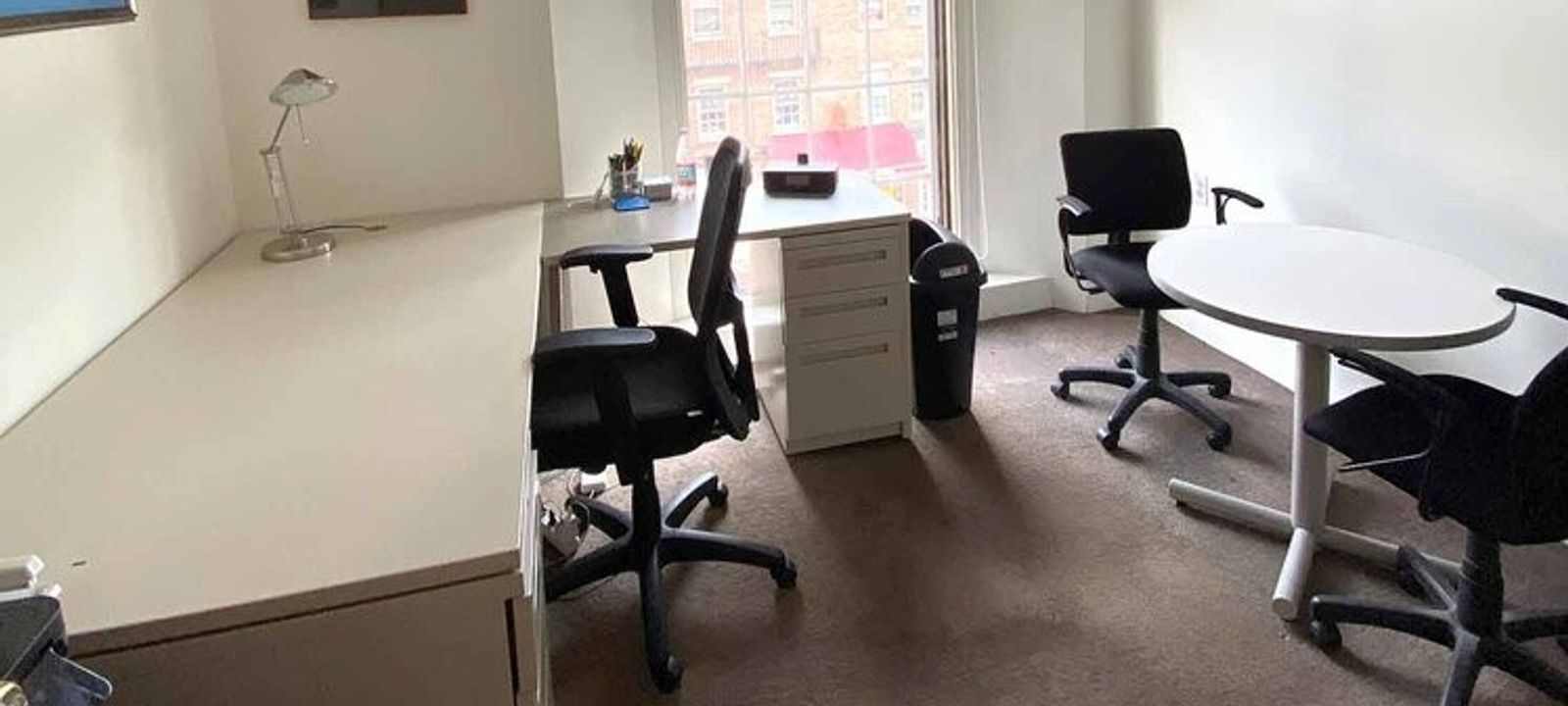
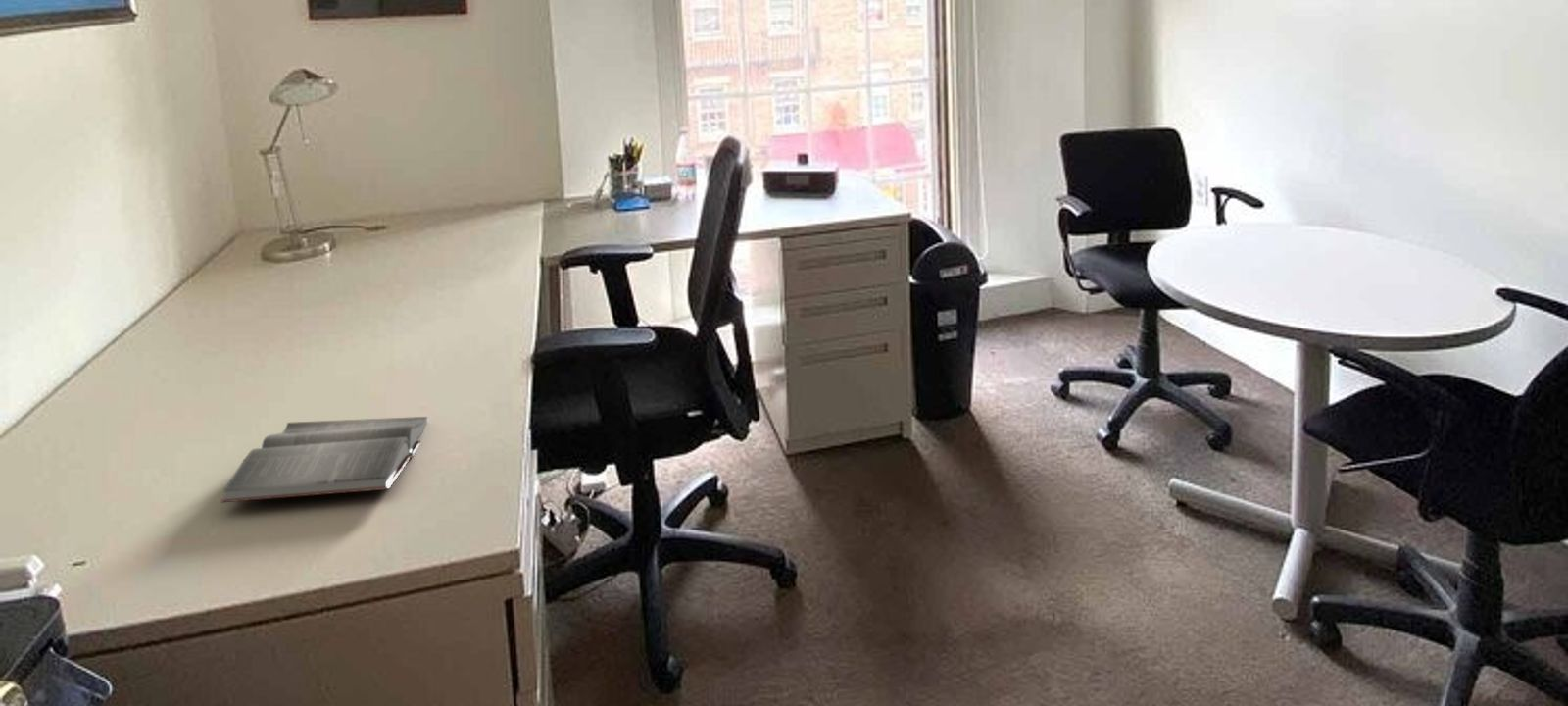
+ hardback book [220,416,428,504]
